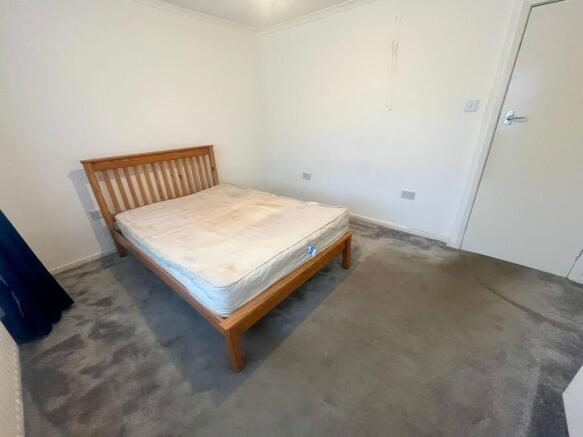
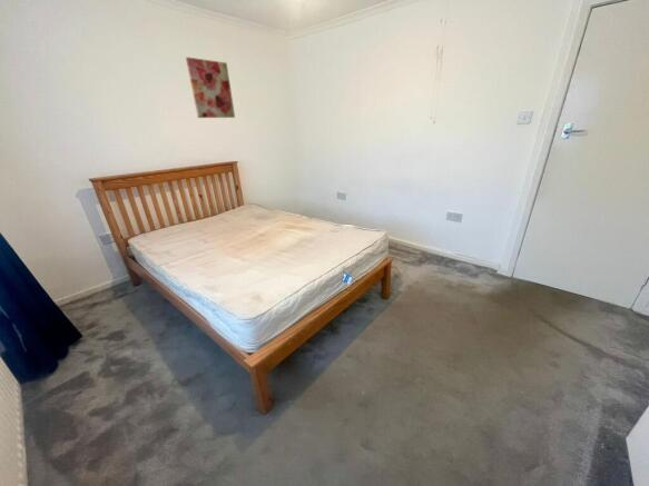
+ wall art [185,56,236,119]
